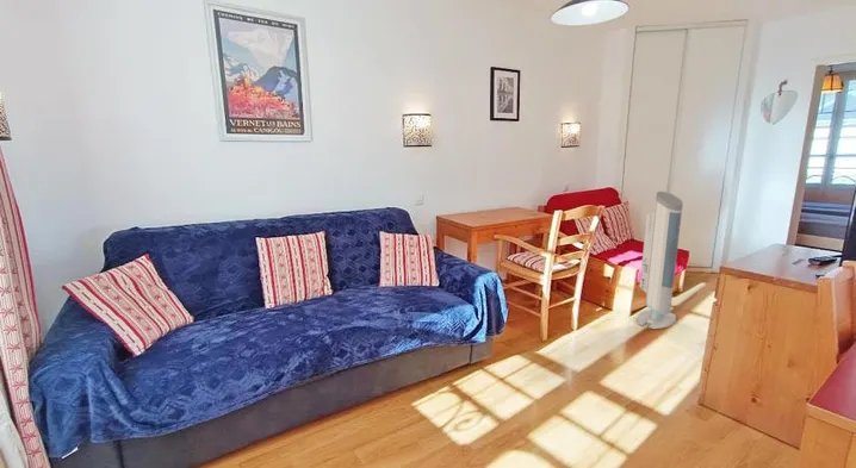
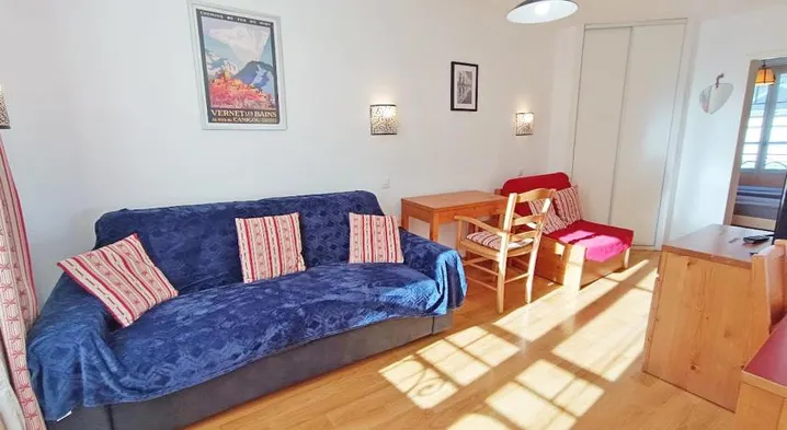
- air purifier [637,191,684,330]
